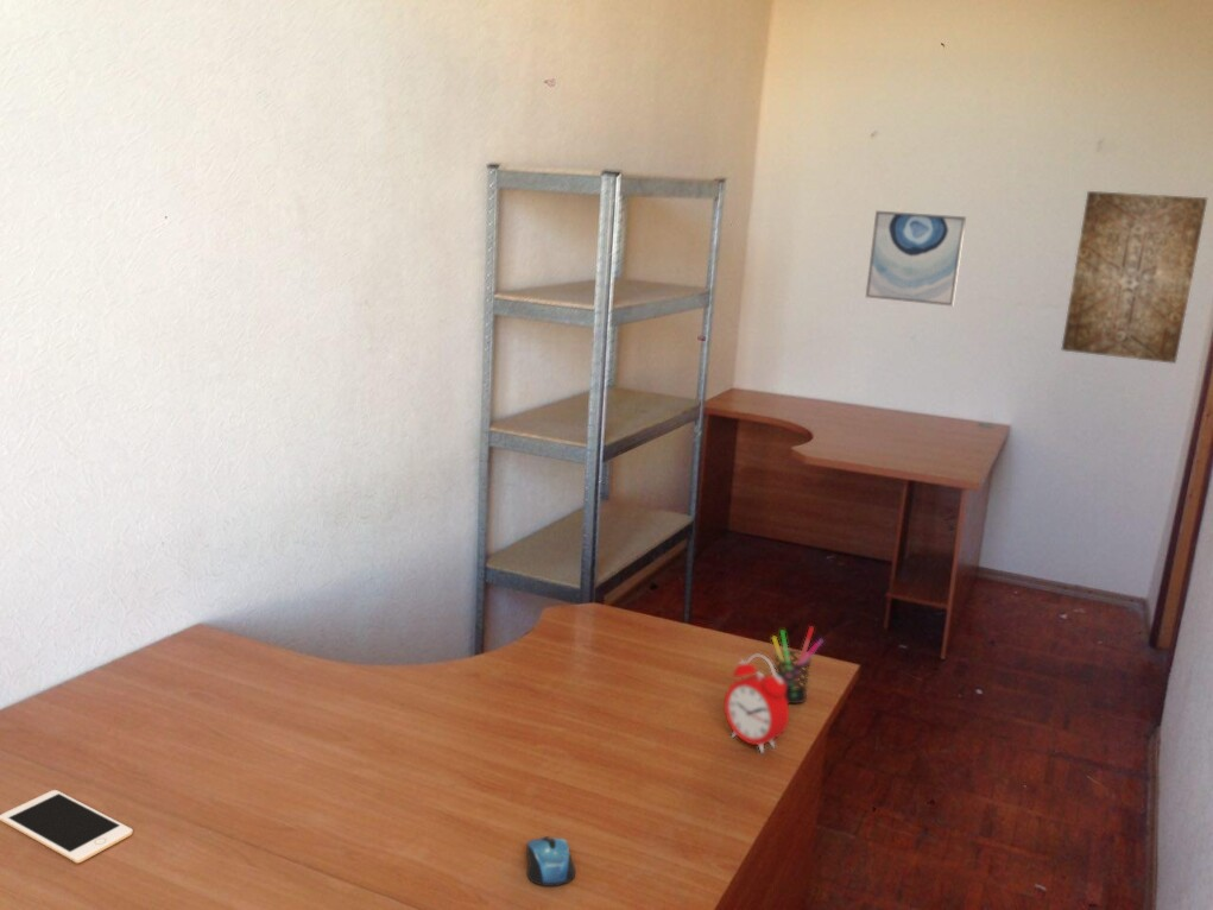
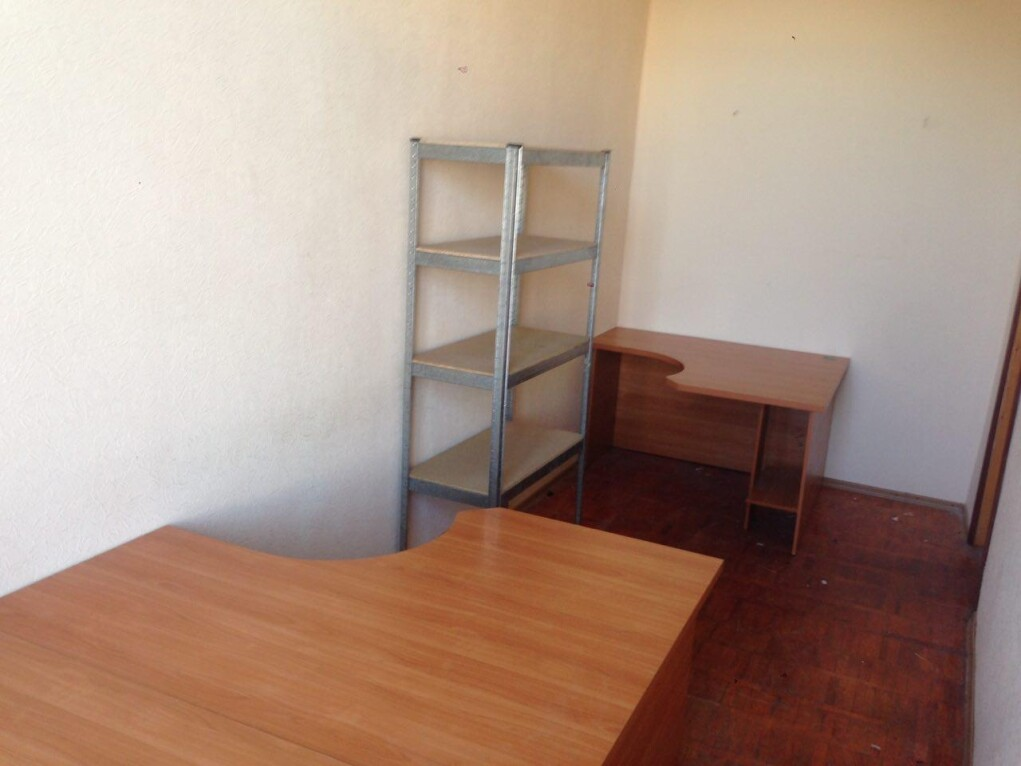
- wall art [865,209,967,308]
- wall art [1060,190,1208,365]
- pen holder [771,625,825,704]
- computer mouse [525,835,576,887]
- cell phone [0,789,133,864]
- alarm clock [724,653,790,756]
